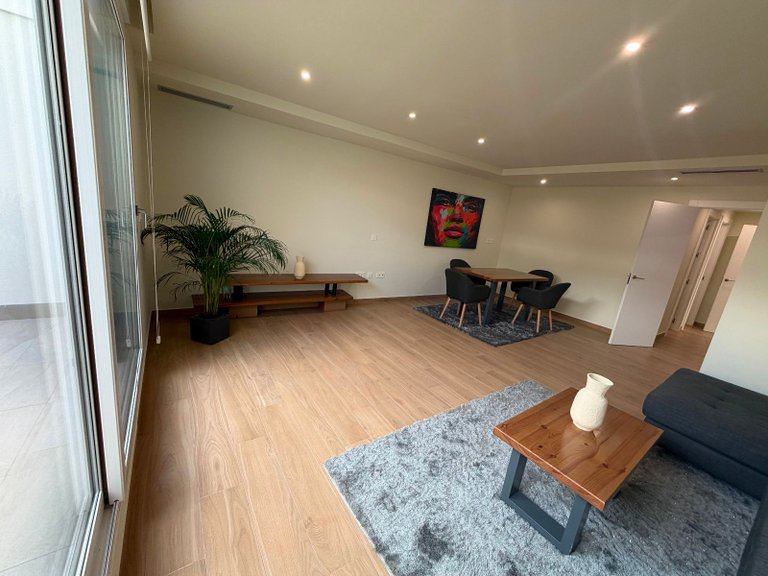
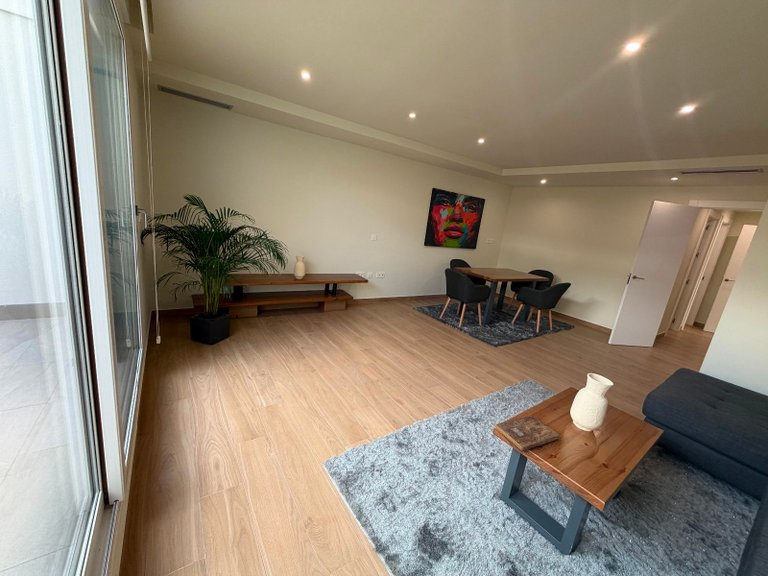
+ bible [495,414,561,452]
